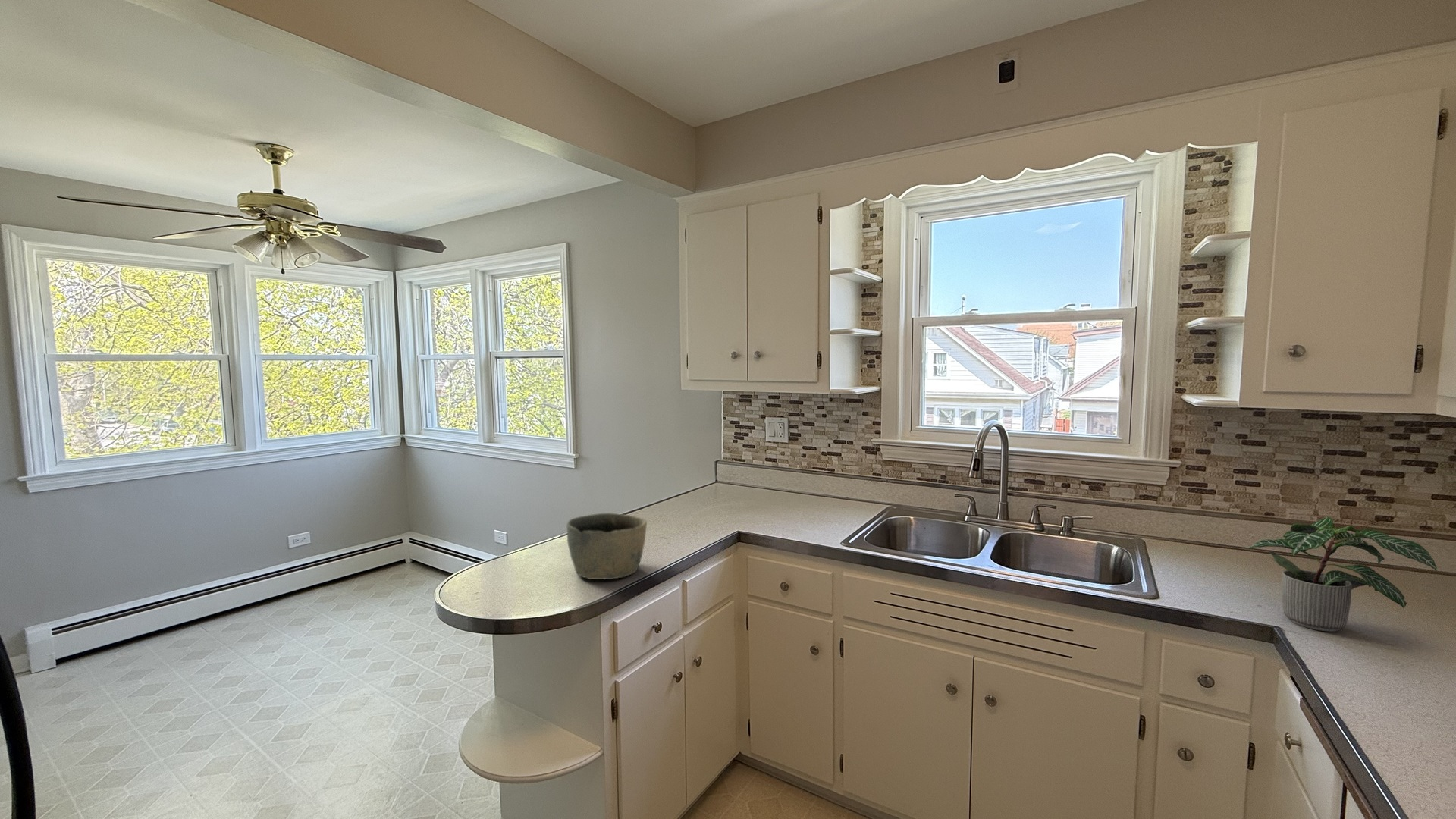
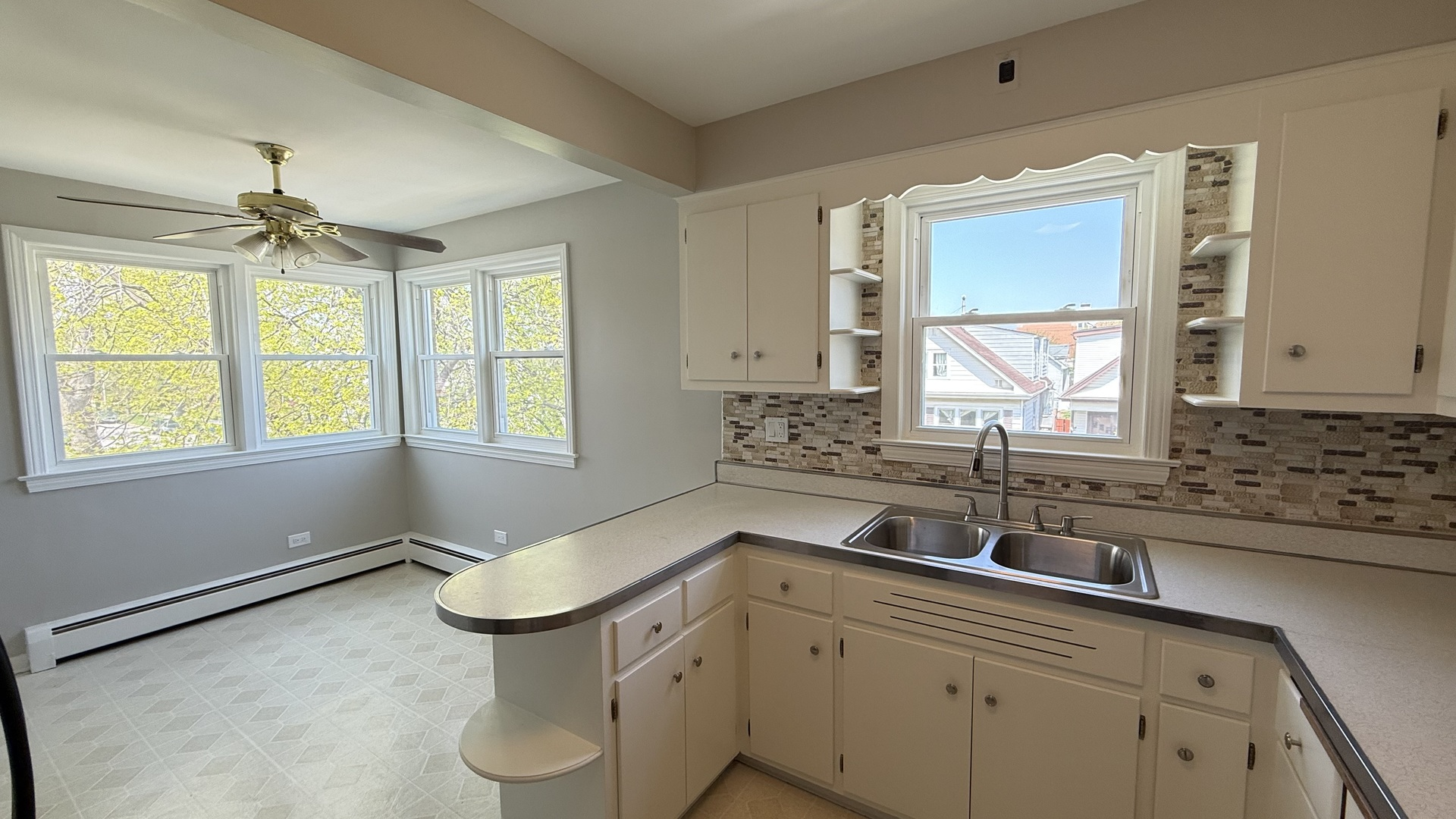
- potted plant [1247,516,1438,632]
- bowl [566,513,648,580]
